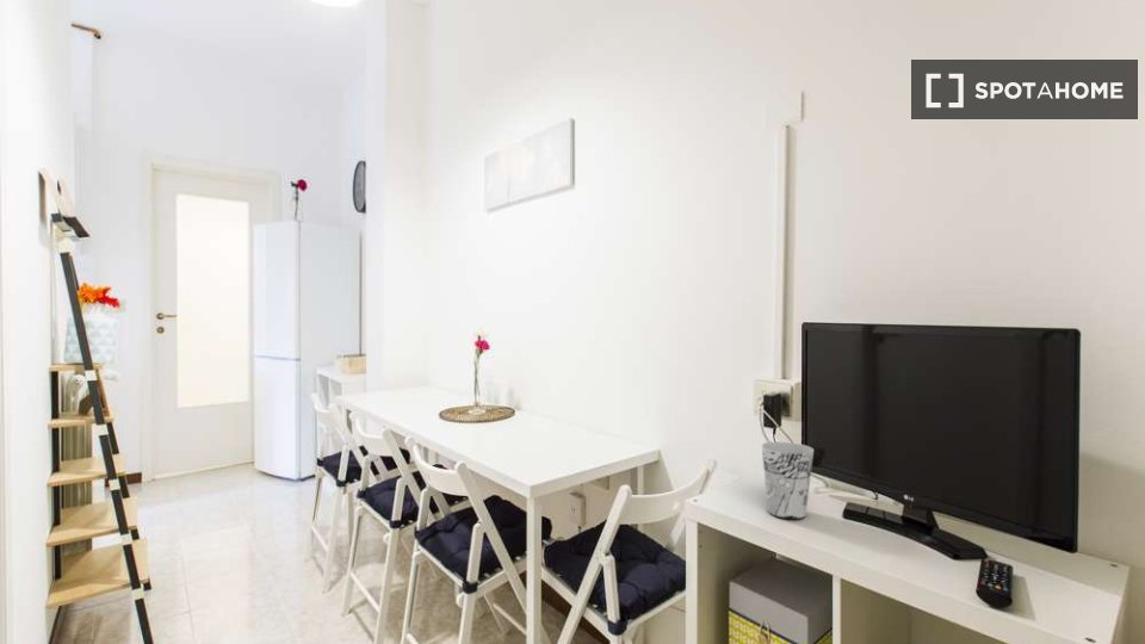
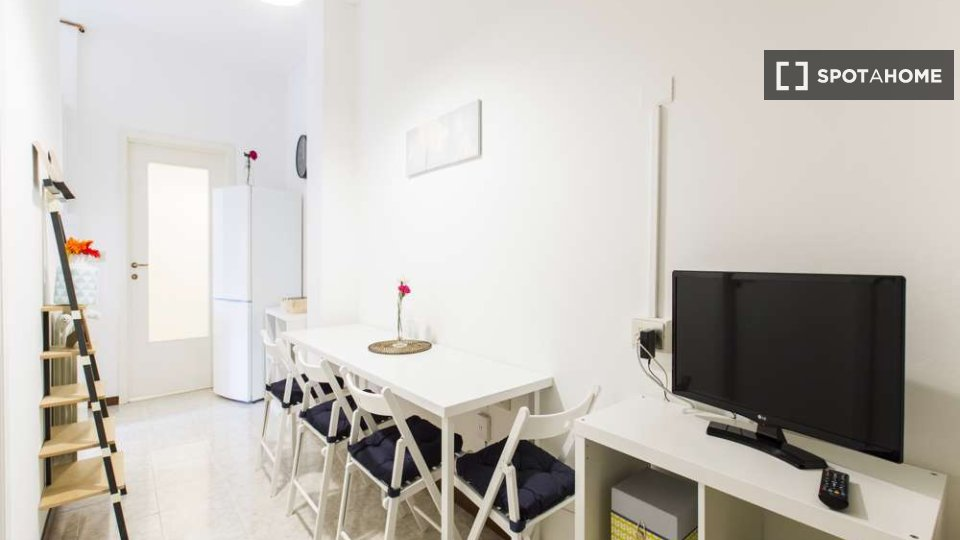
- cup [761,440,815,521]
